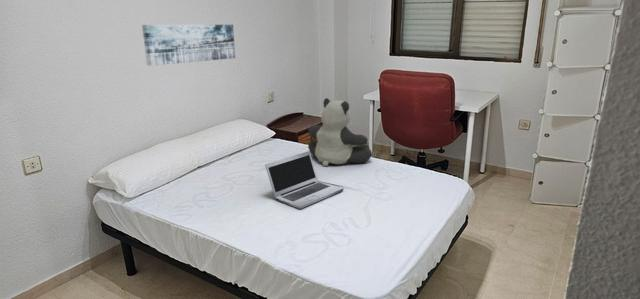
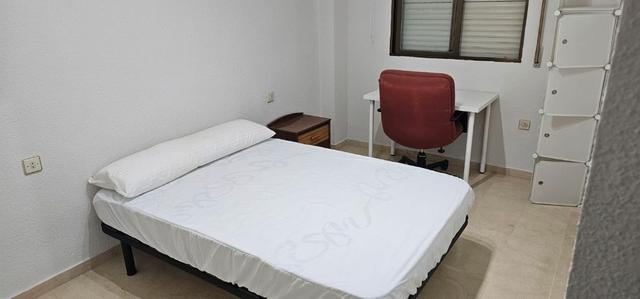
- laptop [264,150,344,210]
- teddy bear [307,97,373,167]
- wall art [141,24,236,67]
